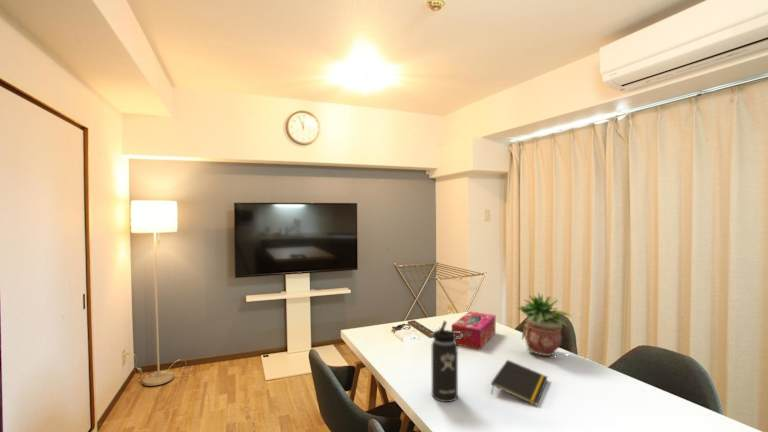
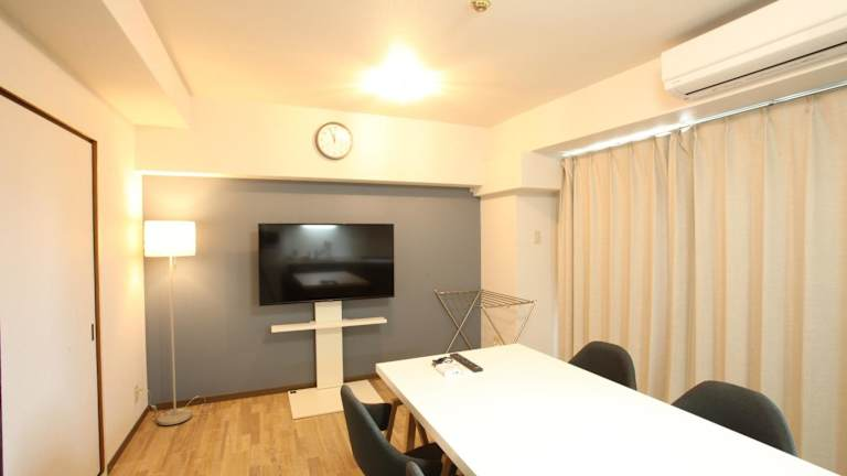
- tissue box [451,310,496,351]
- thermos bottle [431,320,463,403]
- potted plant [516,291,572,357]
- notepad [490,359,549,407]
